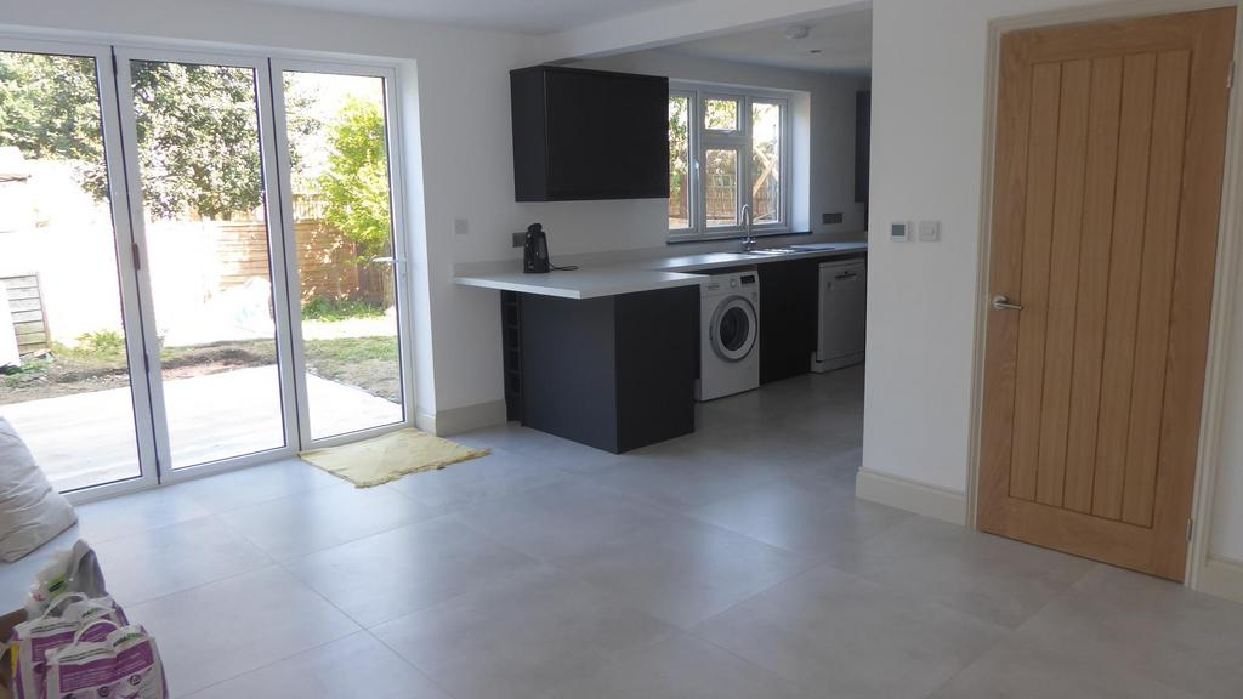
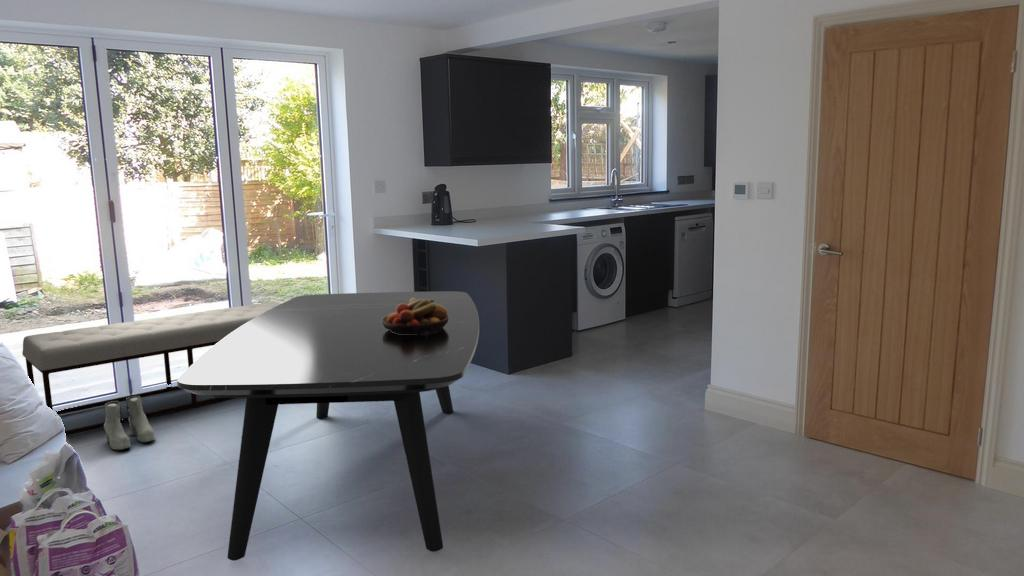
+ bench [21,301,281,437]
+ dining table [176,290,480,562]
+ boots [103,396,156,451]
+ fruit bowl [381,298,448,335]
